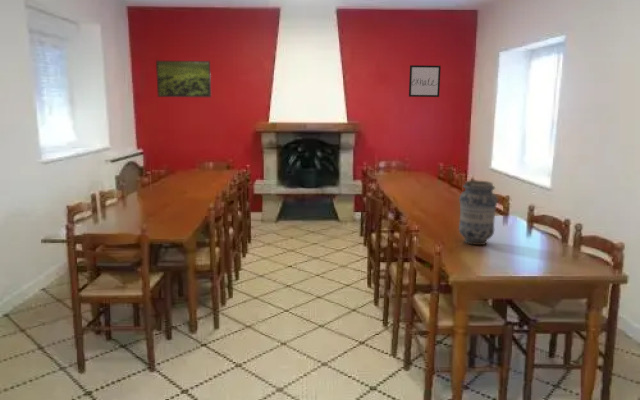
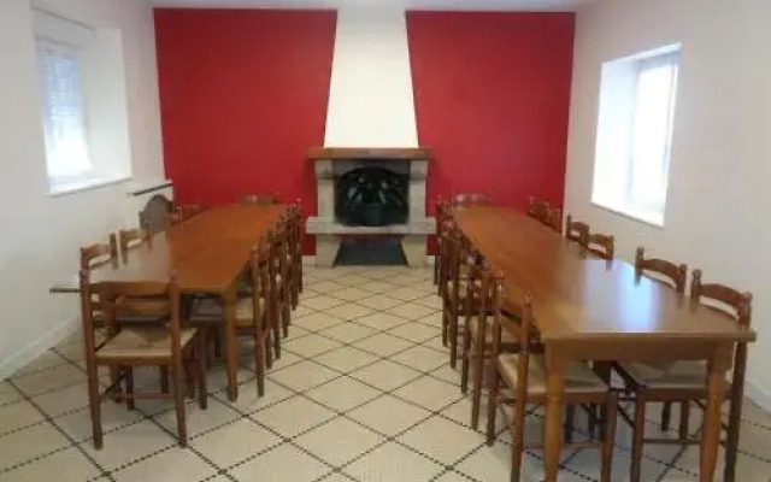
- wall art [408,64,442,98]
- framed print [155,60,212,98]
- vase [458,179,499,246]
